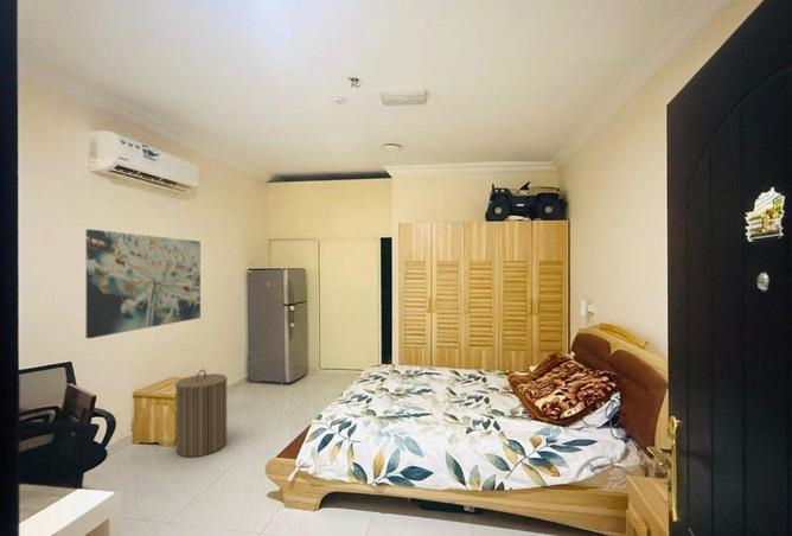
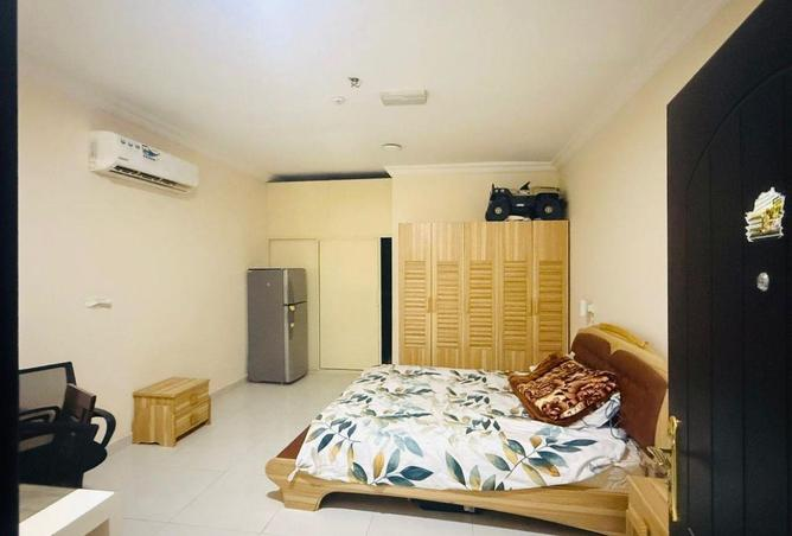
- wall art [85,228,202,339]
- laundry hamper [174,369,228,458]
